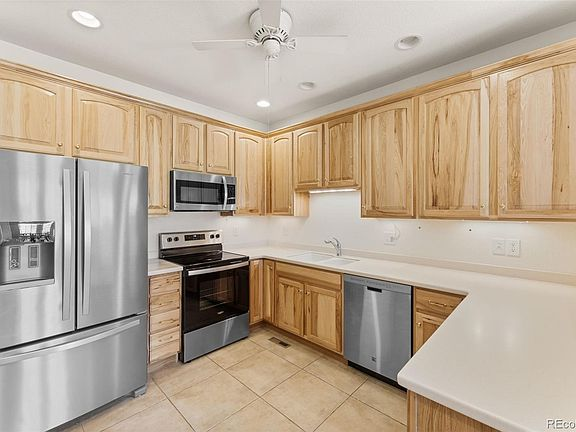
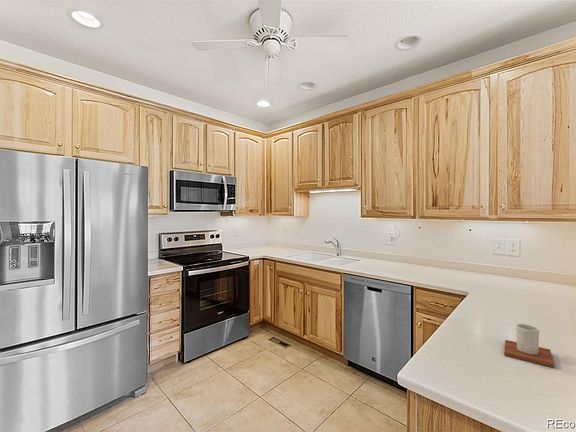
+ mug [503,323,555,368]
